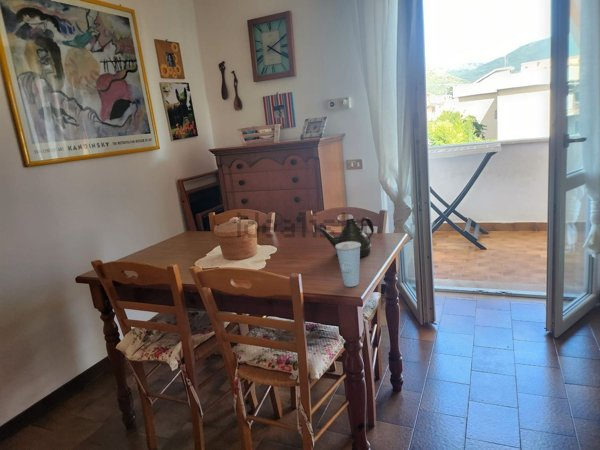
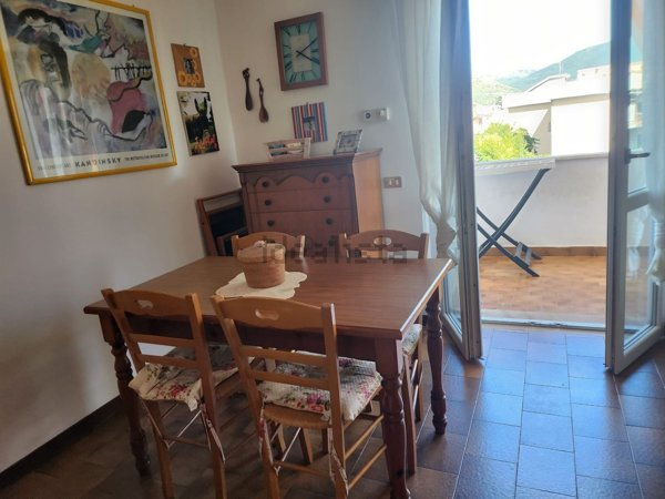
- cup [335,242,361,288]
- teapot [314,216,375,258]
